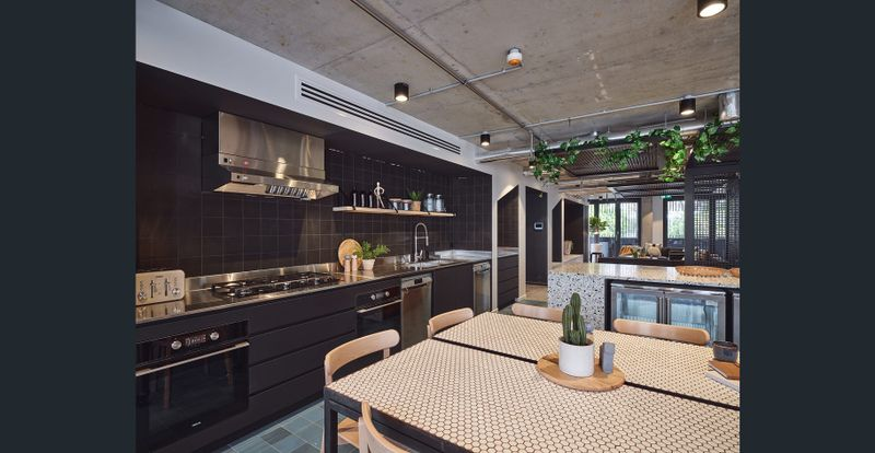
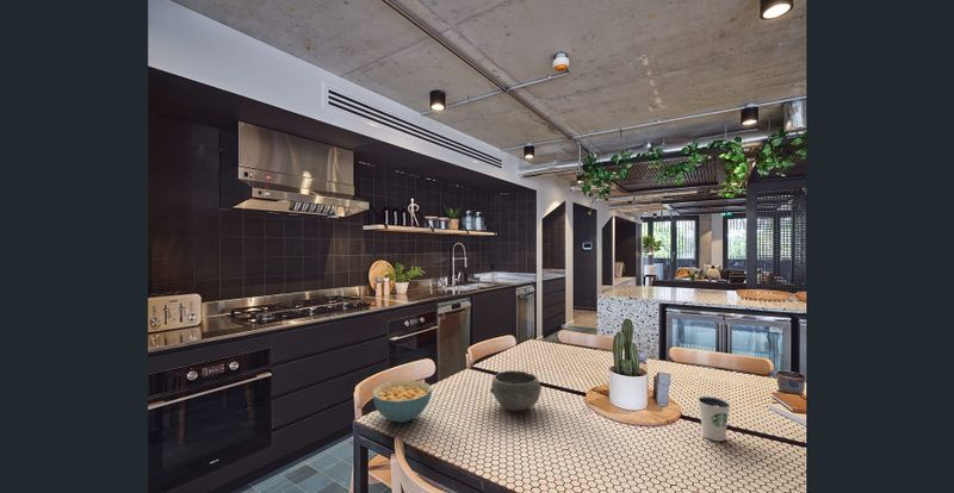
+ cereal bowl [372,379,433,424]
+ dixie cup [696,395,731,442]
+ bowl [489,369,543,412]
